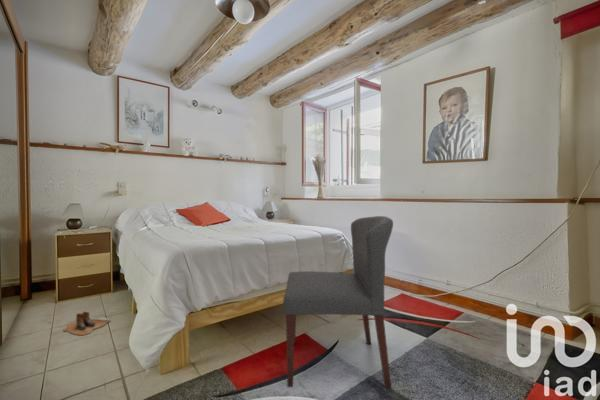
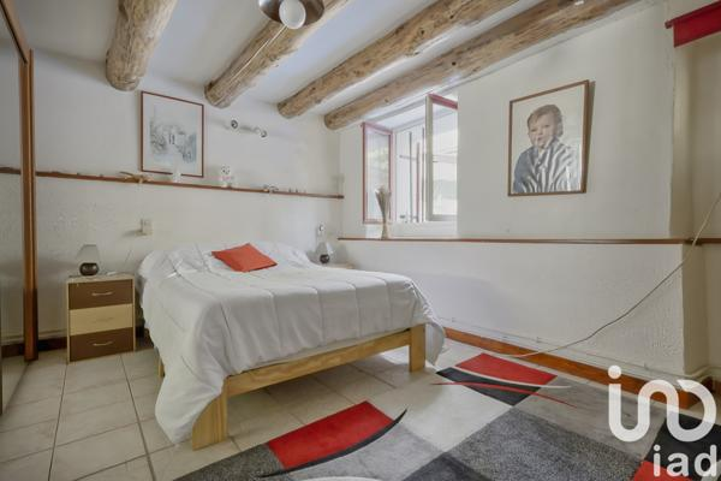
- chair [282,215,394,390]
- boots [62,310,110,336]
